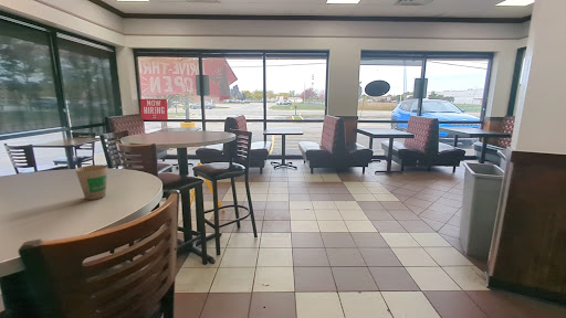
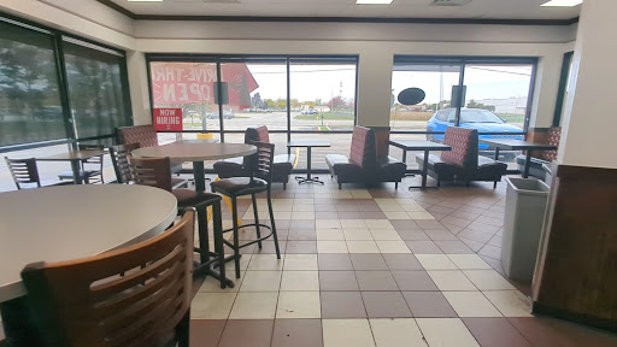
- paper cup [74,163,108,201]
